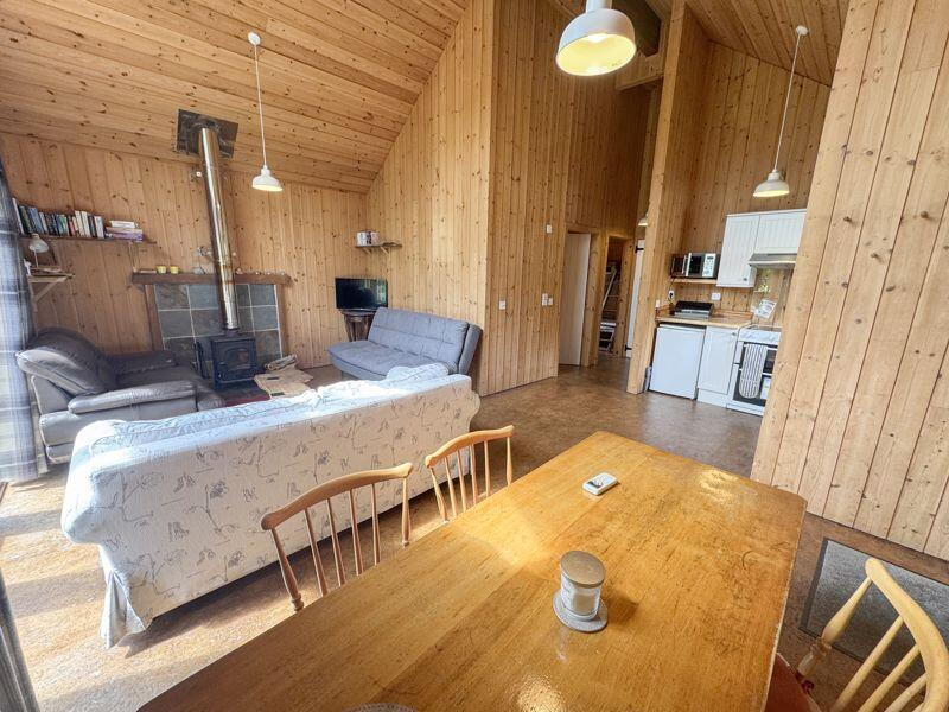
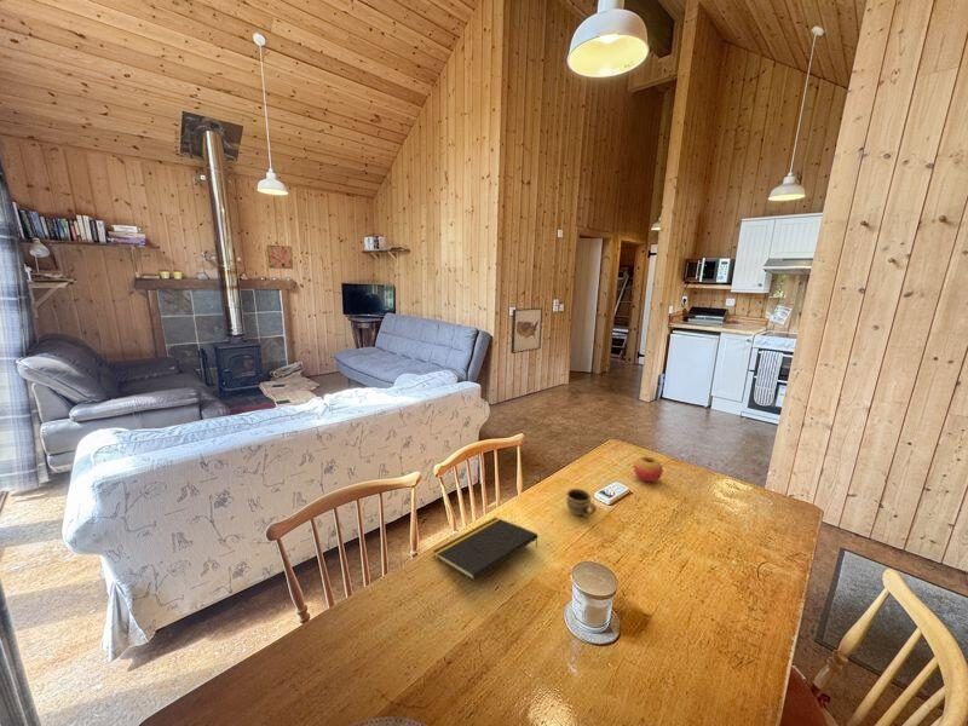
+ wall art [509,307,543,355]
+ wall art [266,243,294,270]
+ fruit [633,450,664,483]
+ cup [565,488,598,518]
+ notepad [432,515,538,581]
